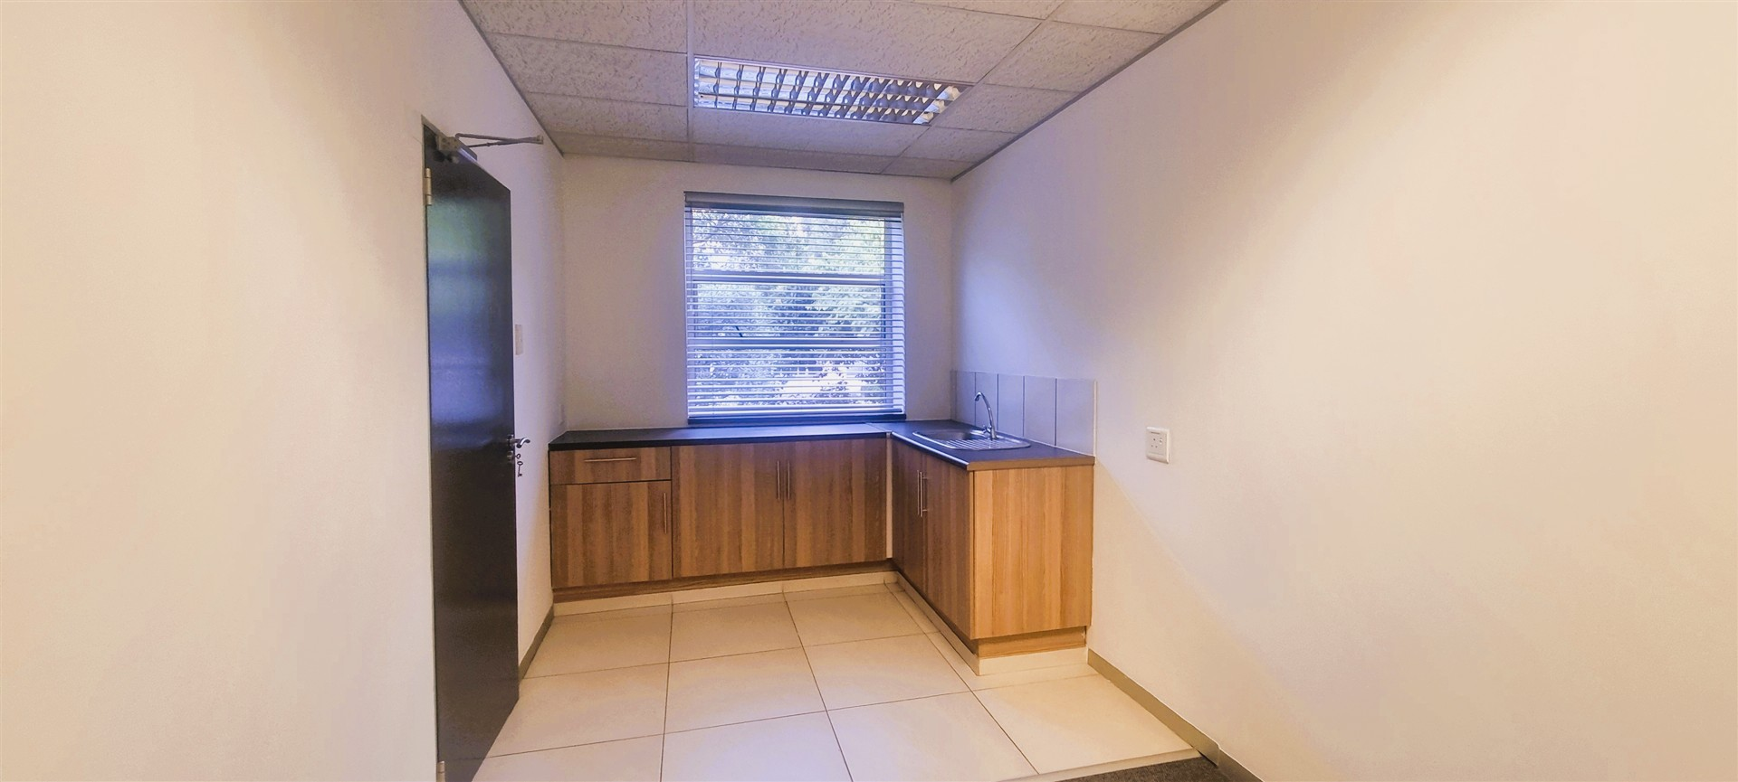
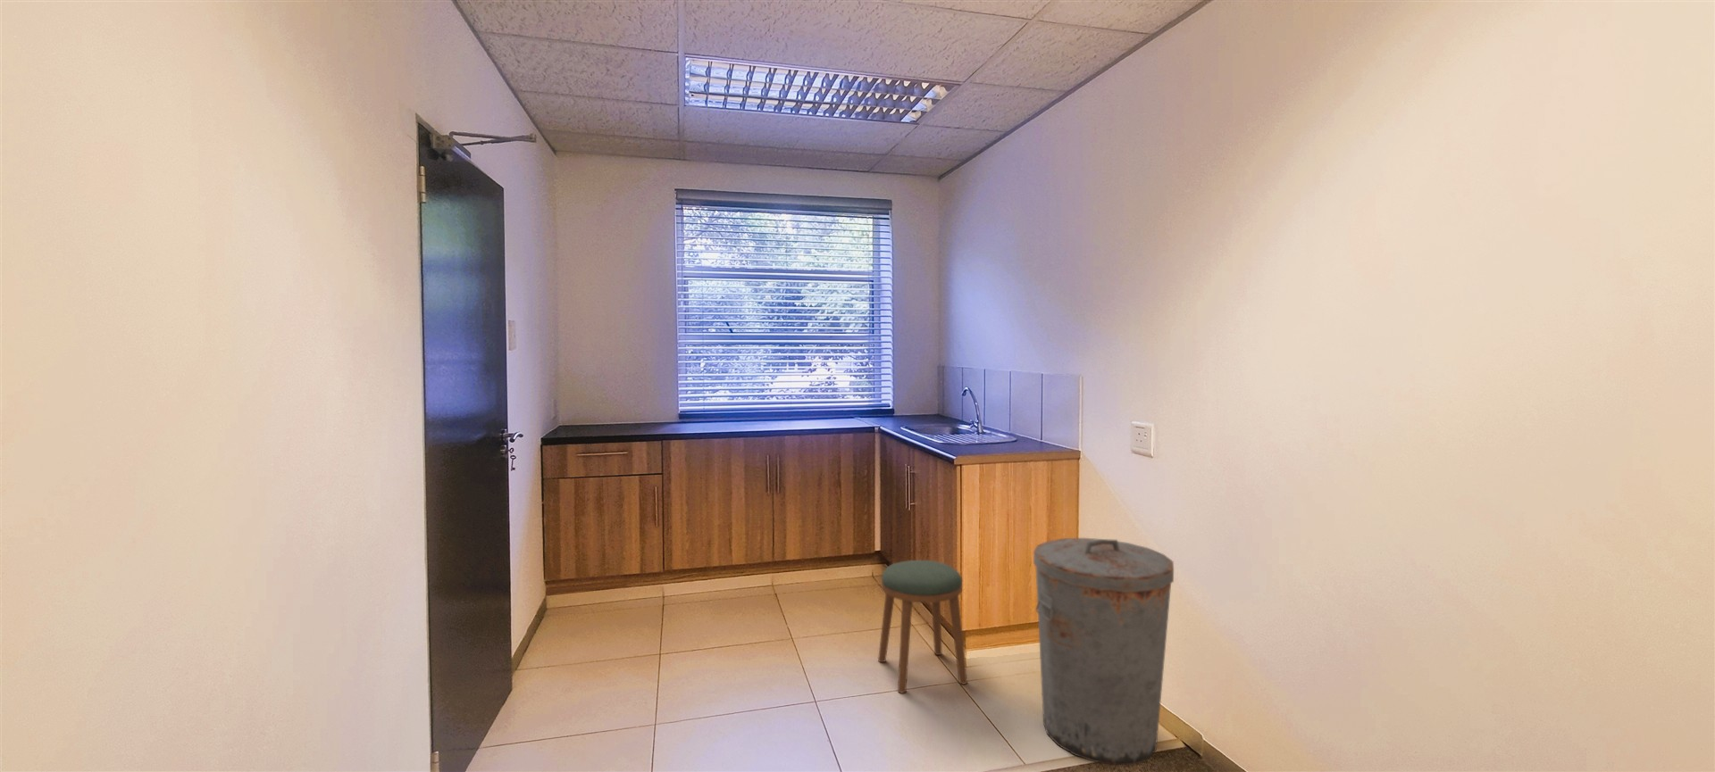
+ stool [877,560,968,694]
+ trash can [1032,537,1175,765]
